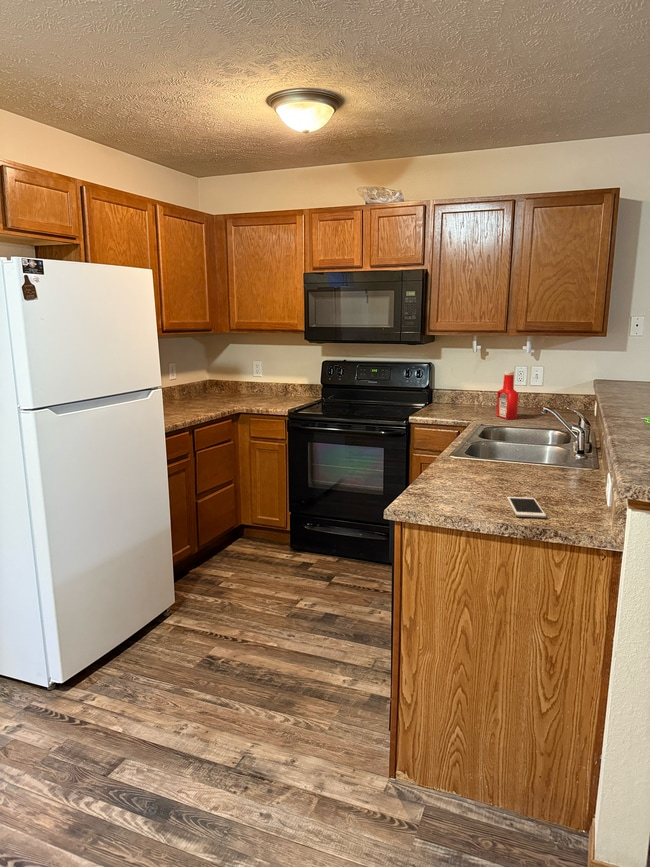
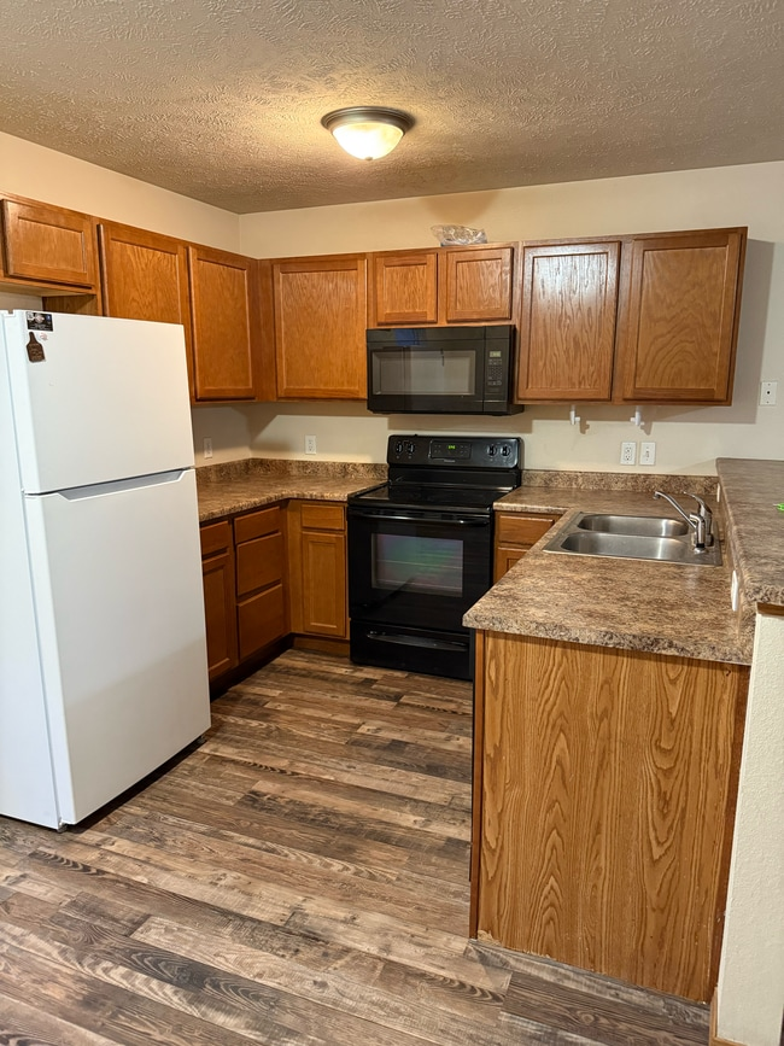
- soap bottle [495,370,520,420]
- cell phone [506,496,547,519]
